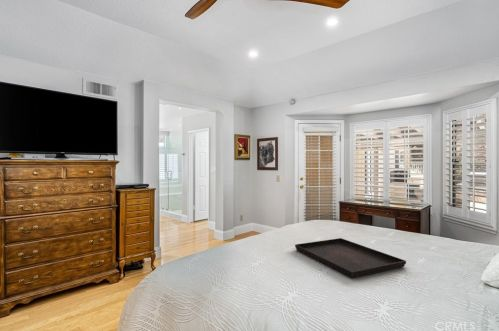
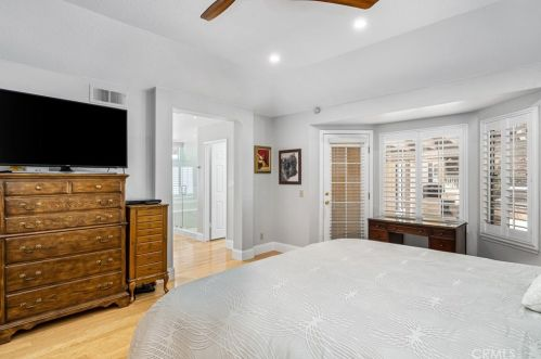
- serving tray [294,237,407,279]
